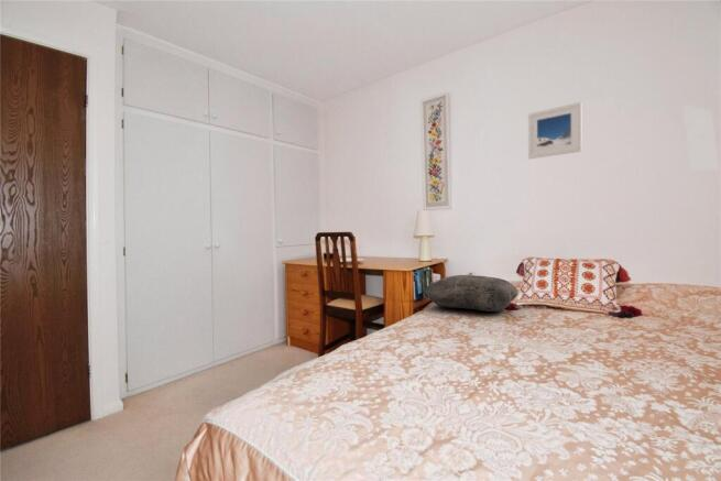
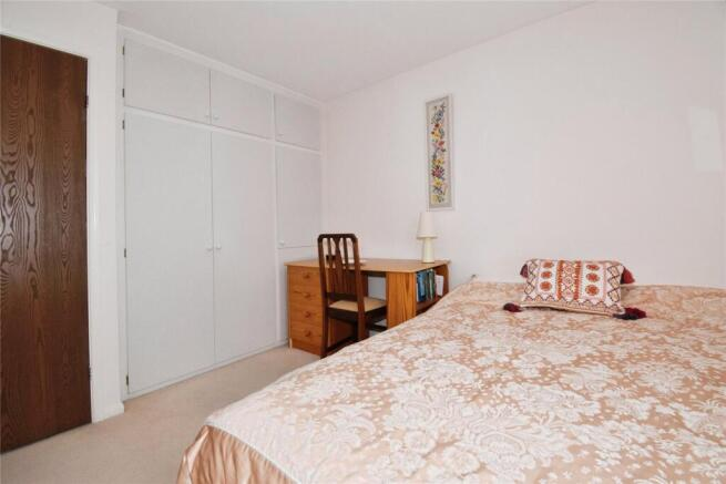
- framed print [527,101,583,160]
- cushion [424,274,520,313]
